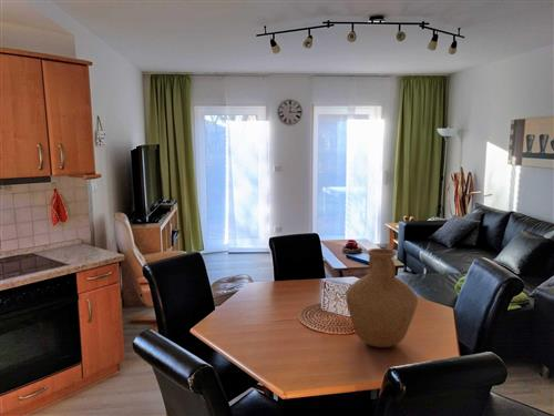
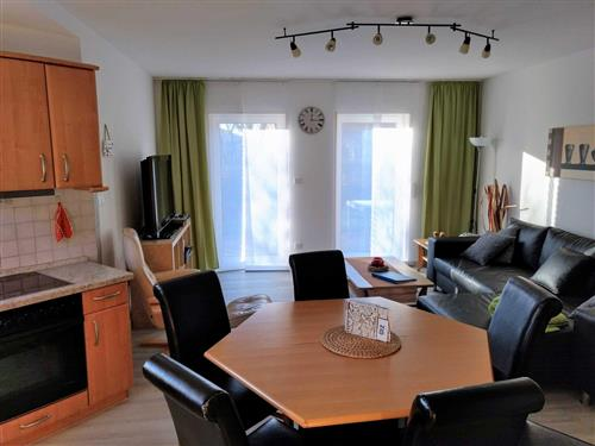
- vase [345,247,419,348]
